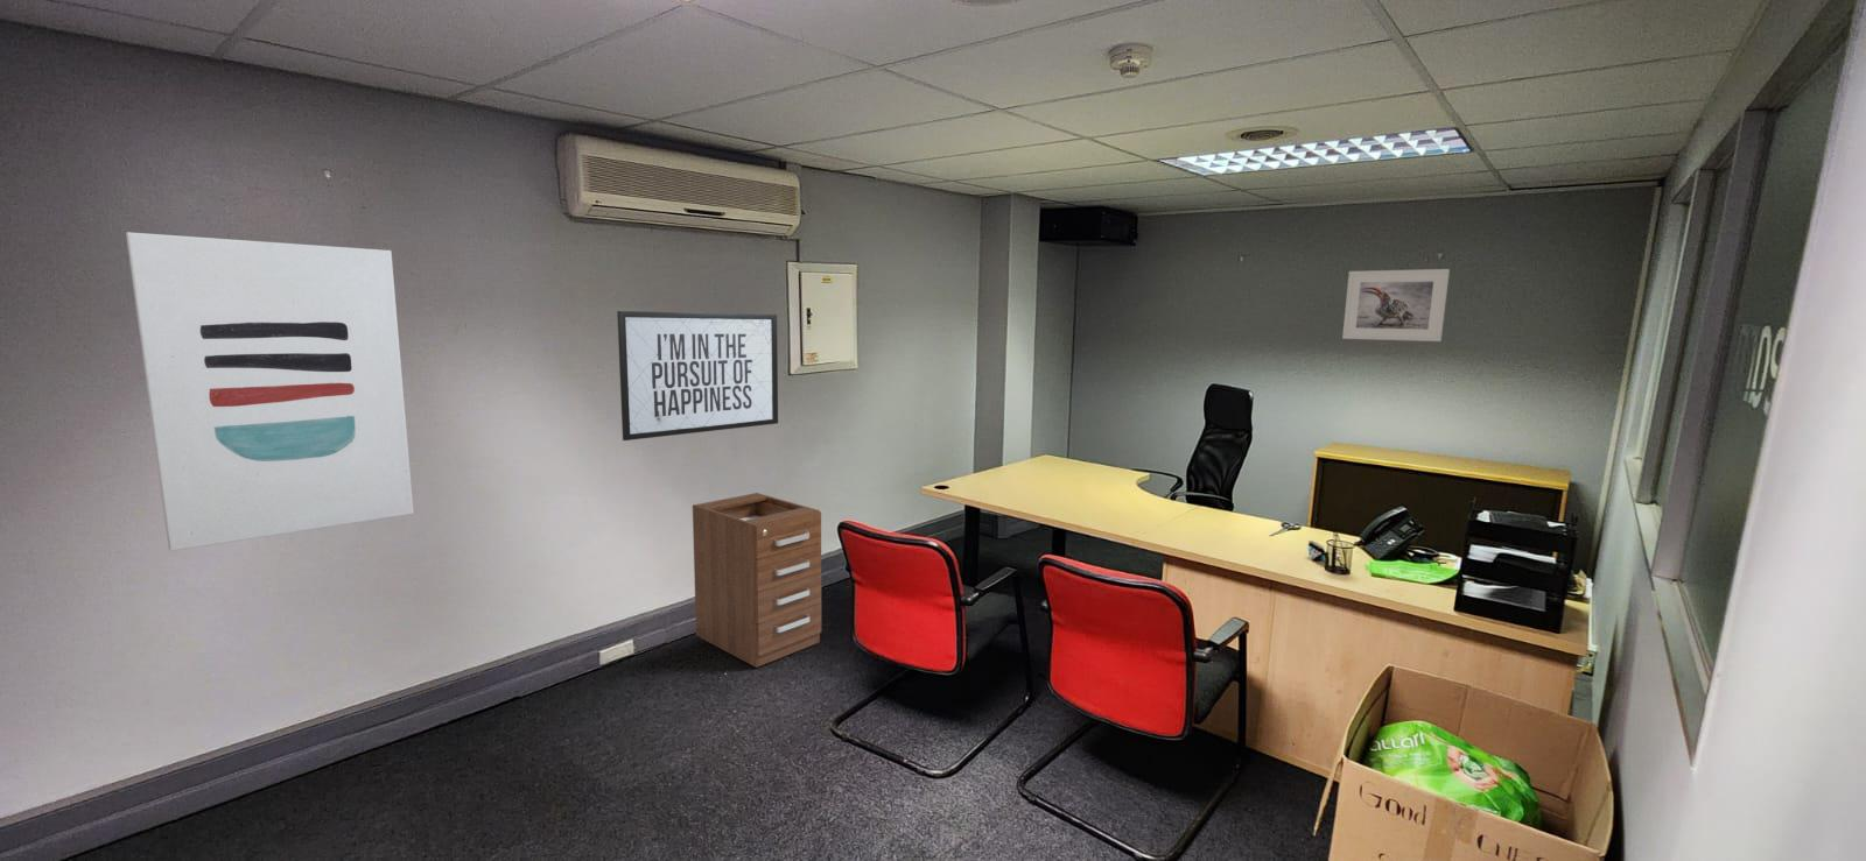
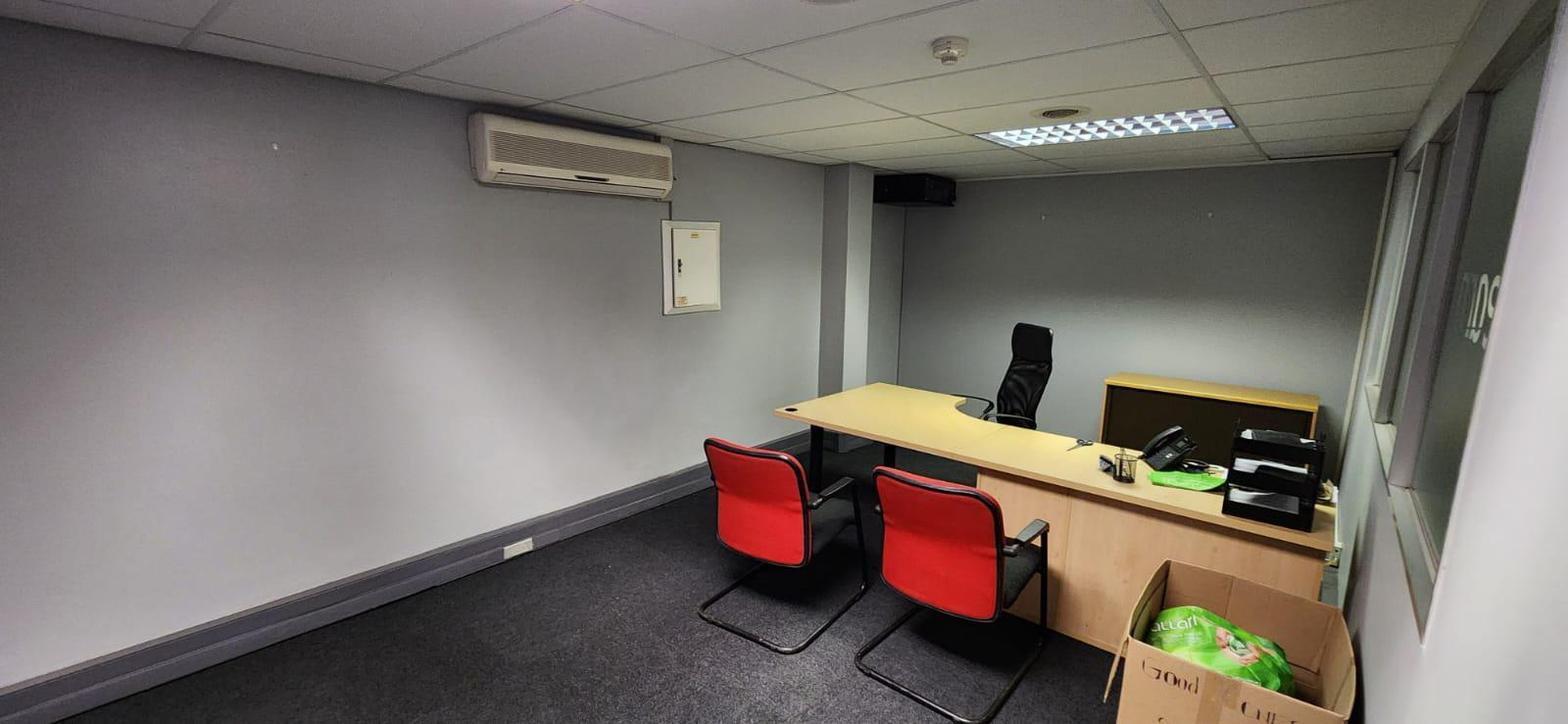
- mirror [615,310,779,441]
- wall art [125,231,414,552]
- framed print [1341,268,1451,342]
- filing cabinet [691,491,822,668]
